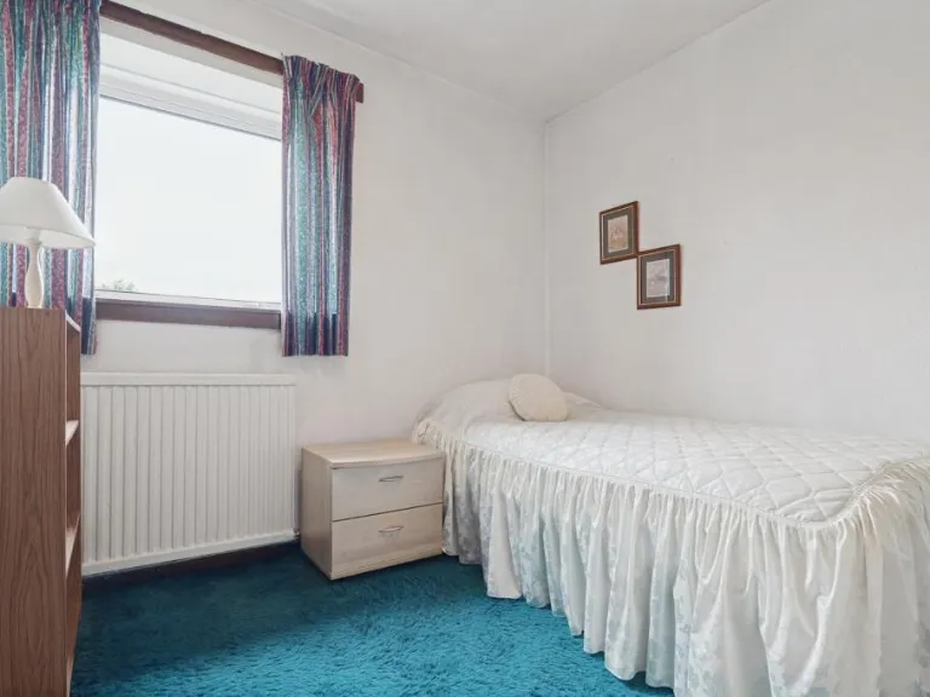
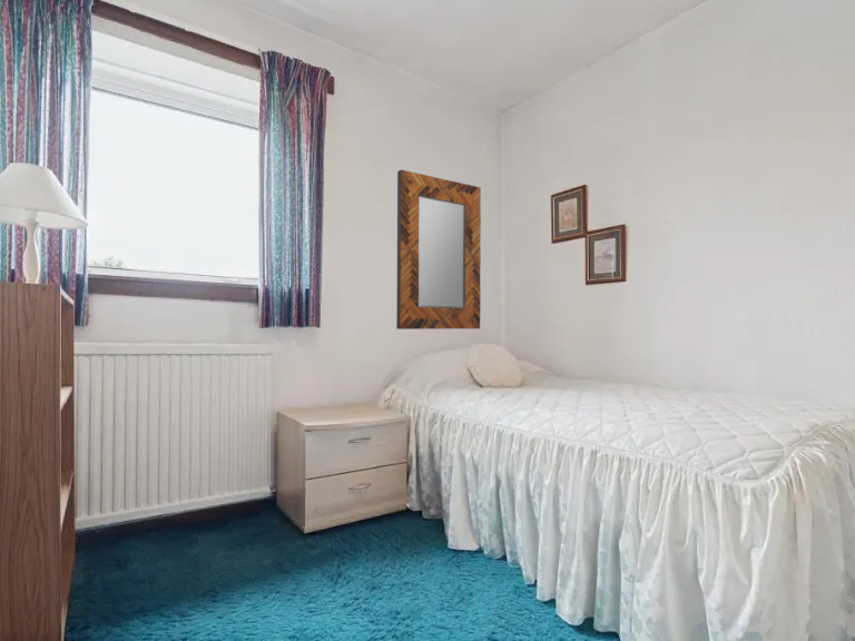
+ home mirror [395,169,482,331]
